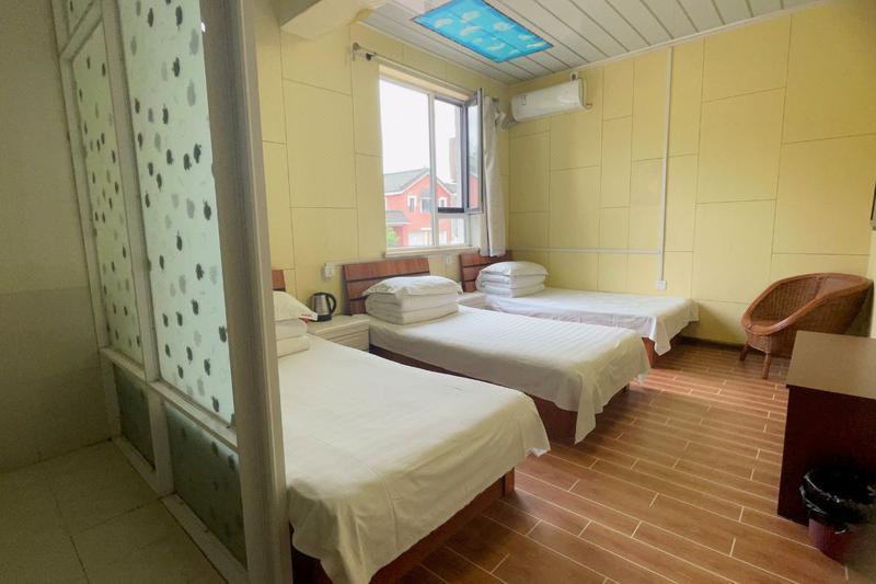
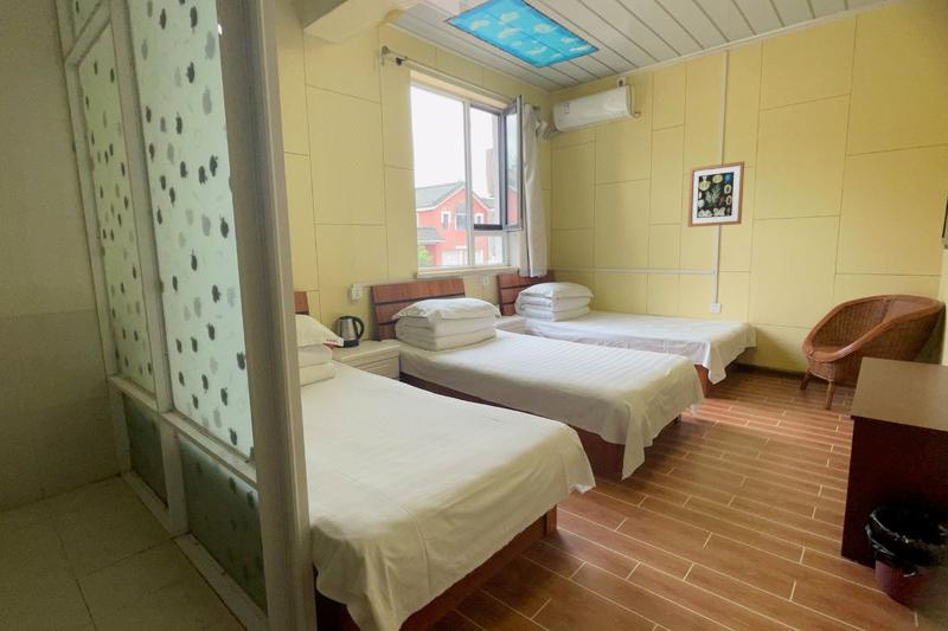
+ wall art [686,160,745,228]
